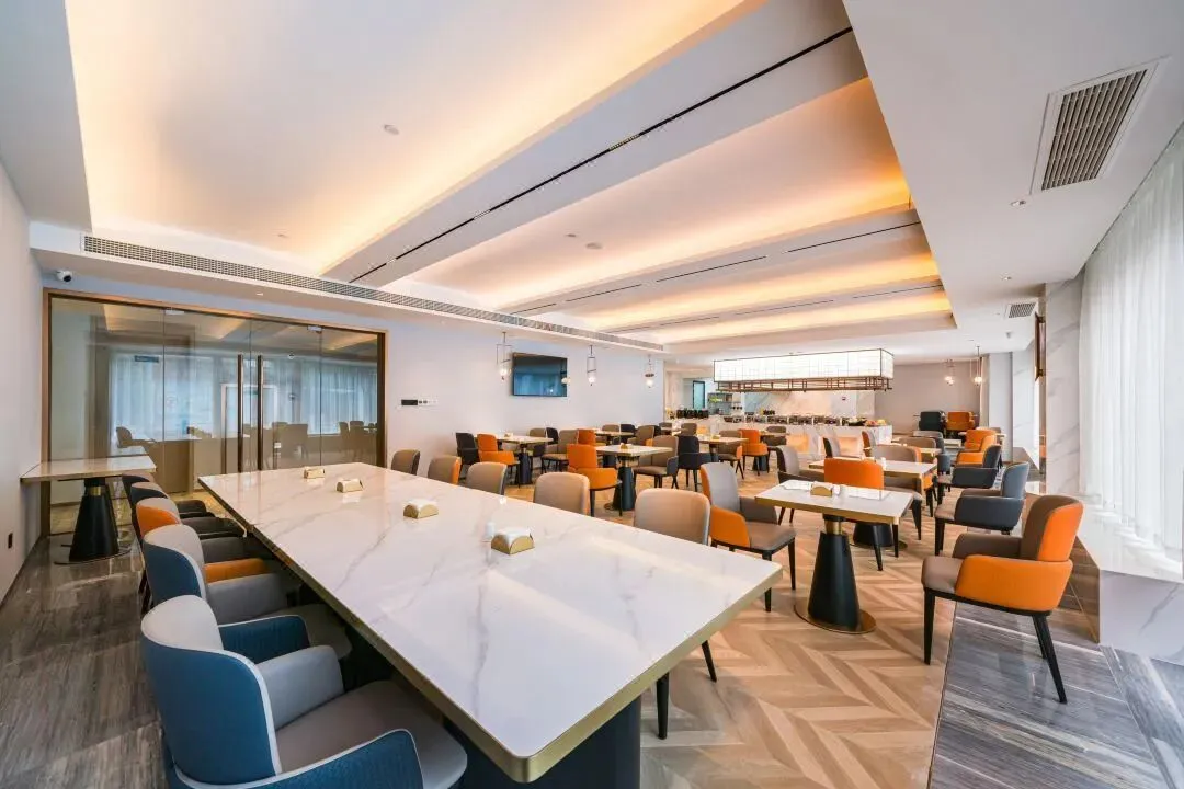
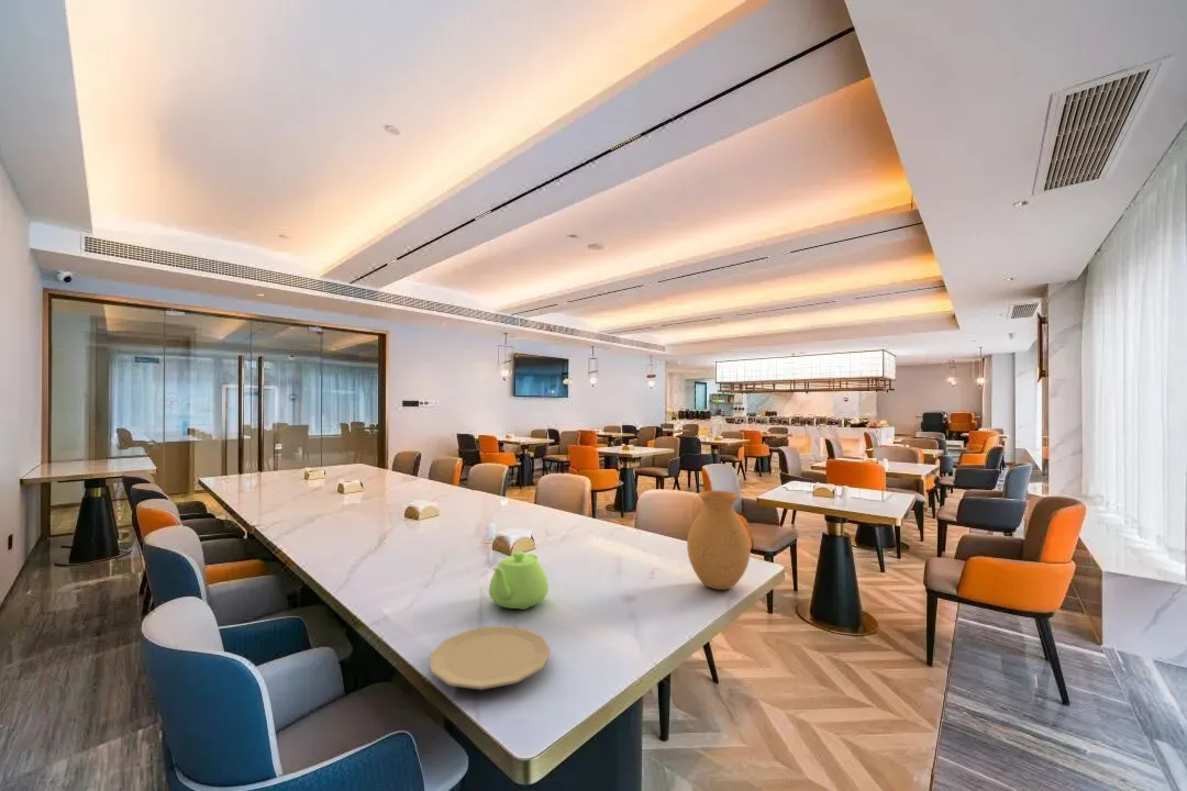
+ teapot [488,550,550,611]
+ plate [429,624,552,691]
+ vase [686,490,752,591]
